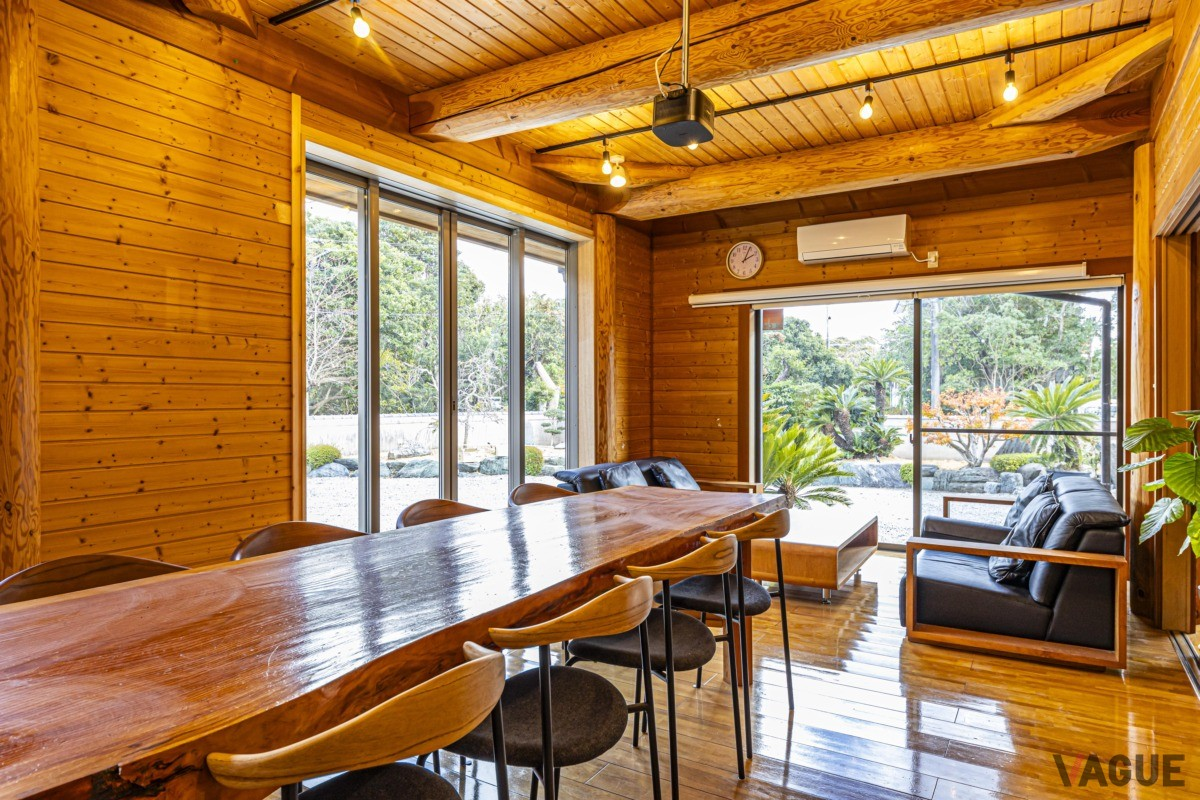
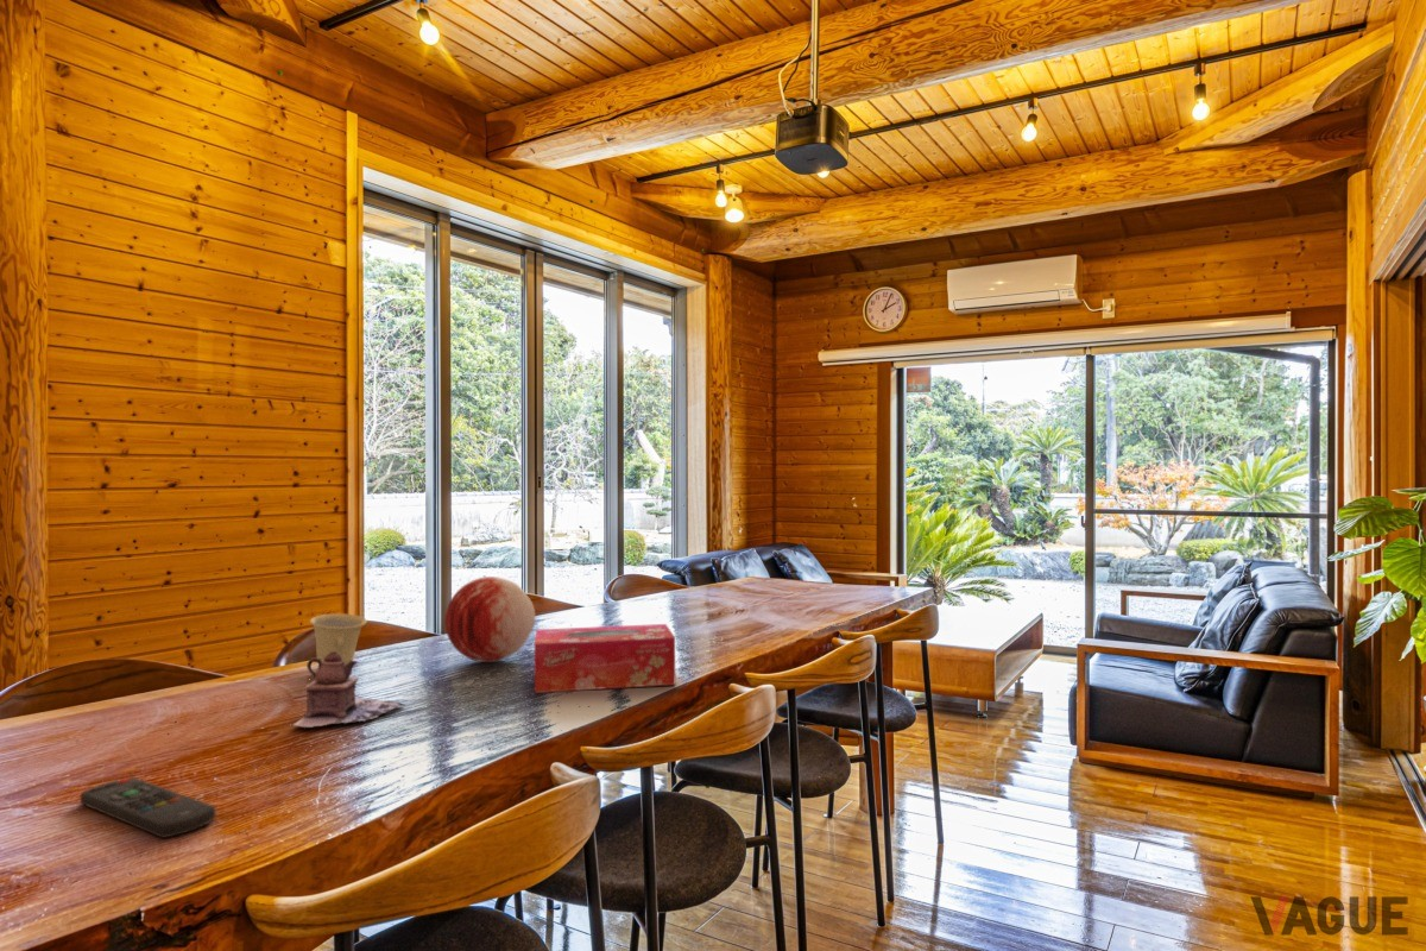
+ teapot [292,651,405,729]
+ remote control [80,776,217,839]
+ decorative orb [443,575,536,663]
+ cup [309,612,367,665]
+ tissue box [534,623,676,694]
